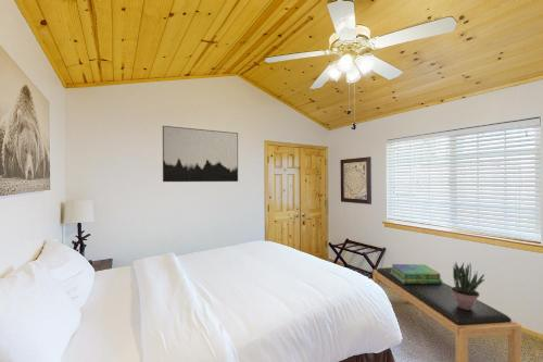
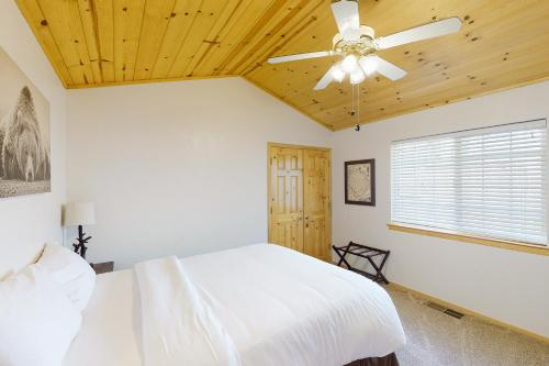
- stack of books [390,263,443,284]
- wall art [162,125,239,183]
- potted plant [451,262,485,310]
- bench [371,266,522,362]
